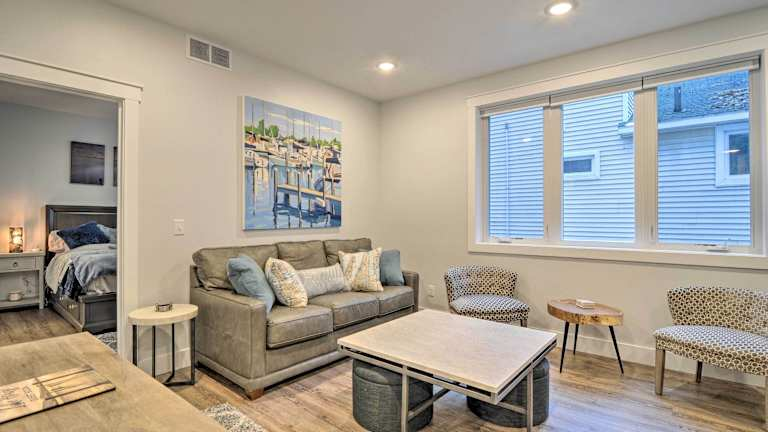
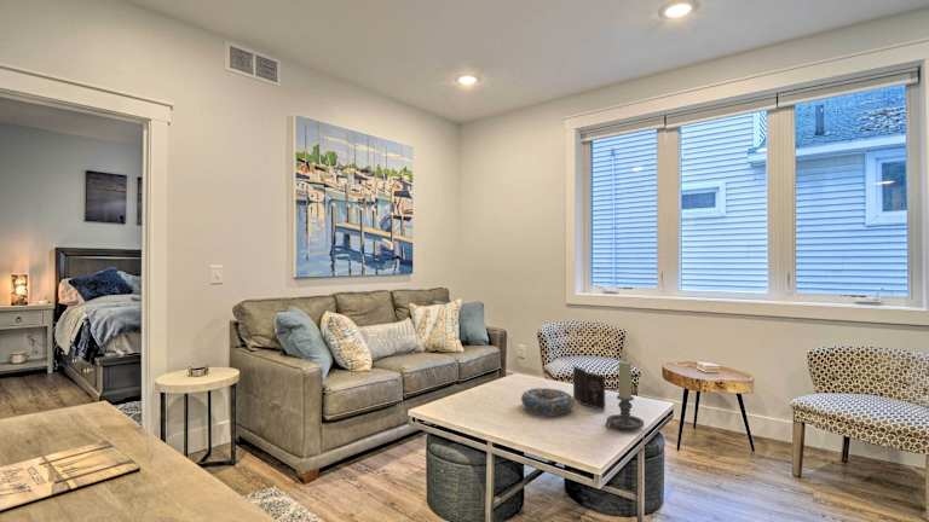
+ candle holder [605,360,645,431]
+ book [572,365,606,412]
+ decorative bowl [520,387,576,417]
